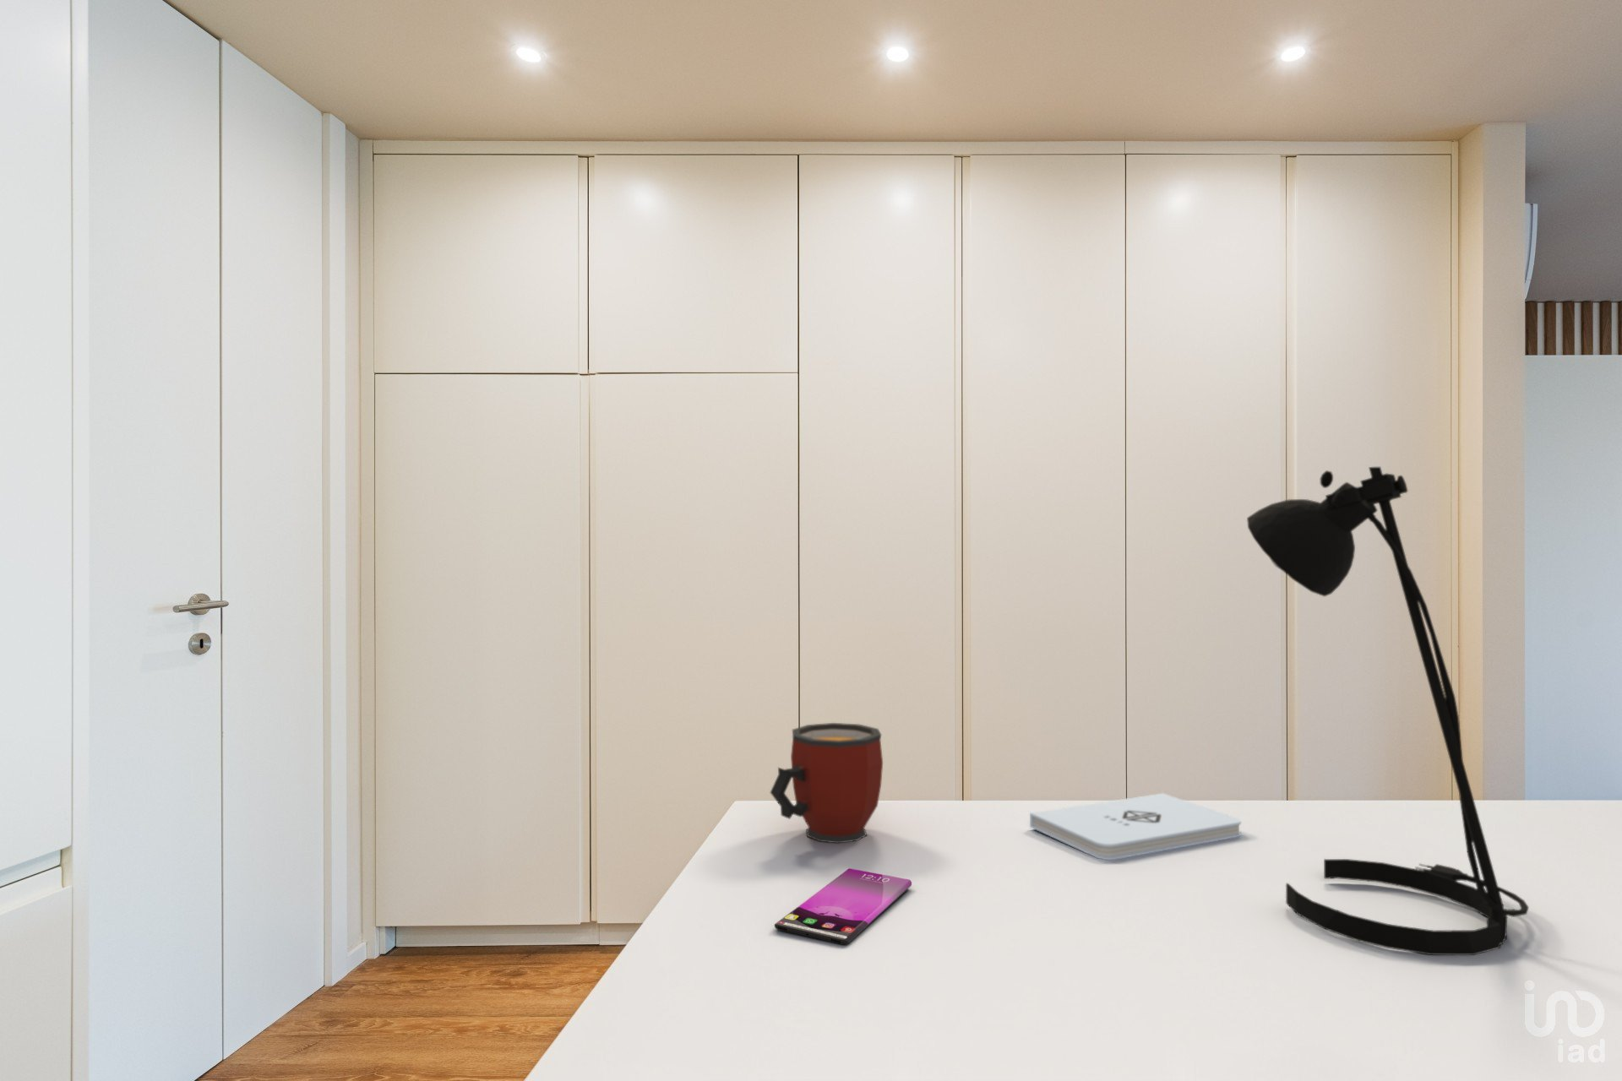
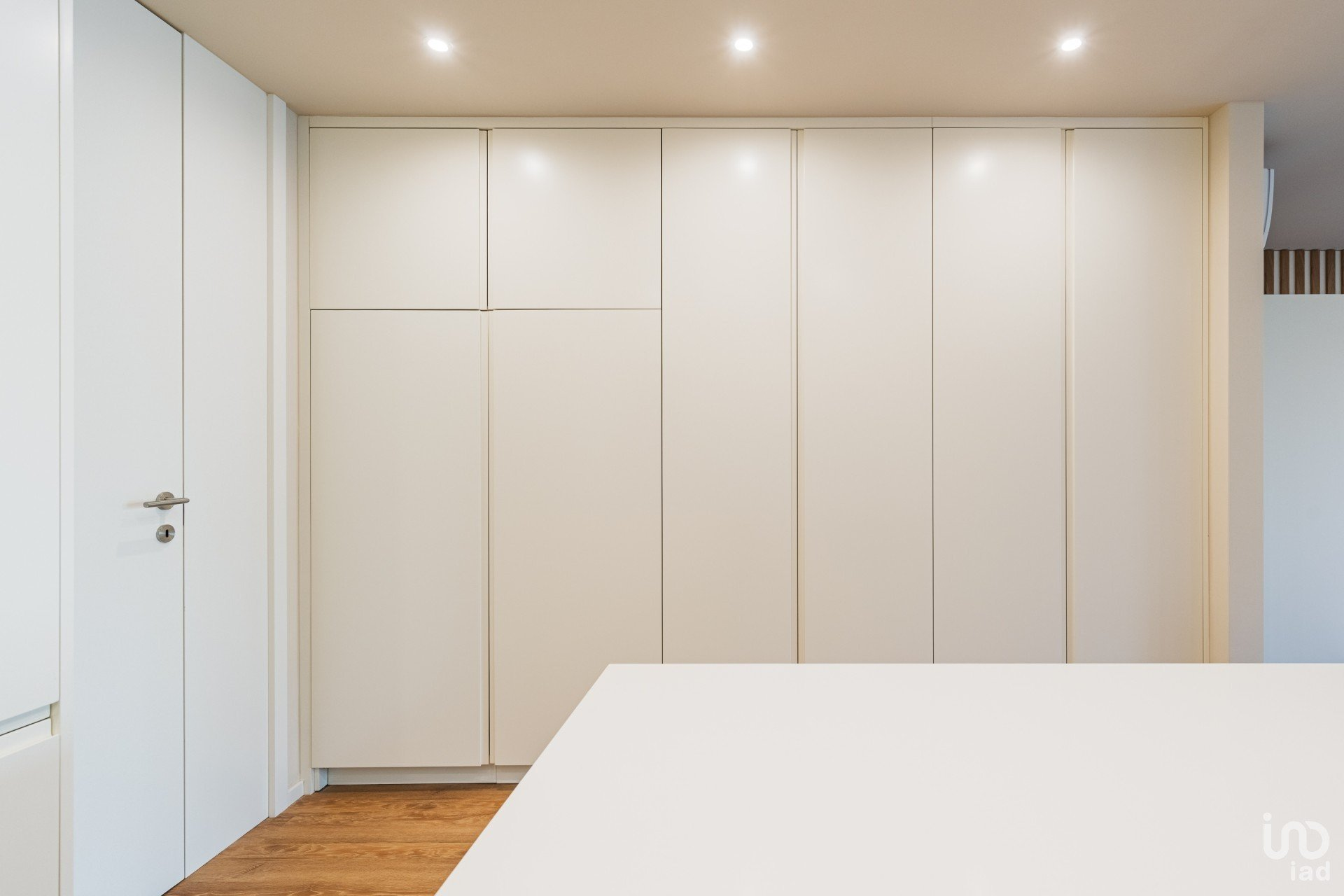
- desk lamp [1247,466,1530,956]
- notepad [1029,793,1242,860]
- smartphone [774,867,912,946]
- mug [770,721,883,845]
